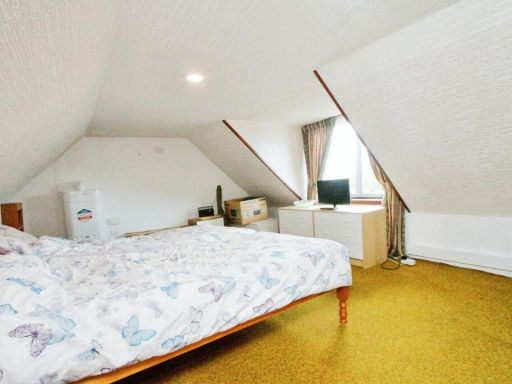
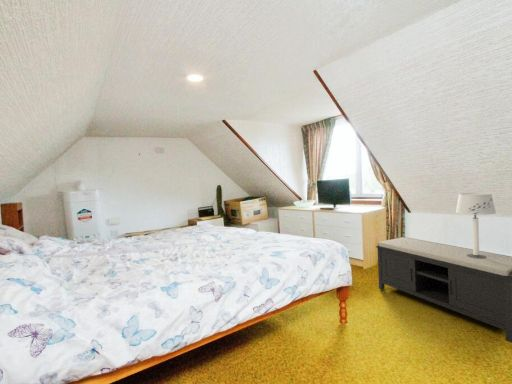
+ bench [375,236,512,344]
+ table lamp [455,192,497,259]
